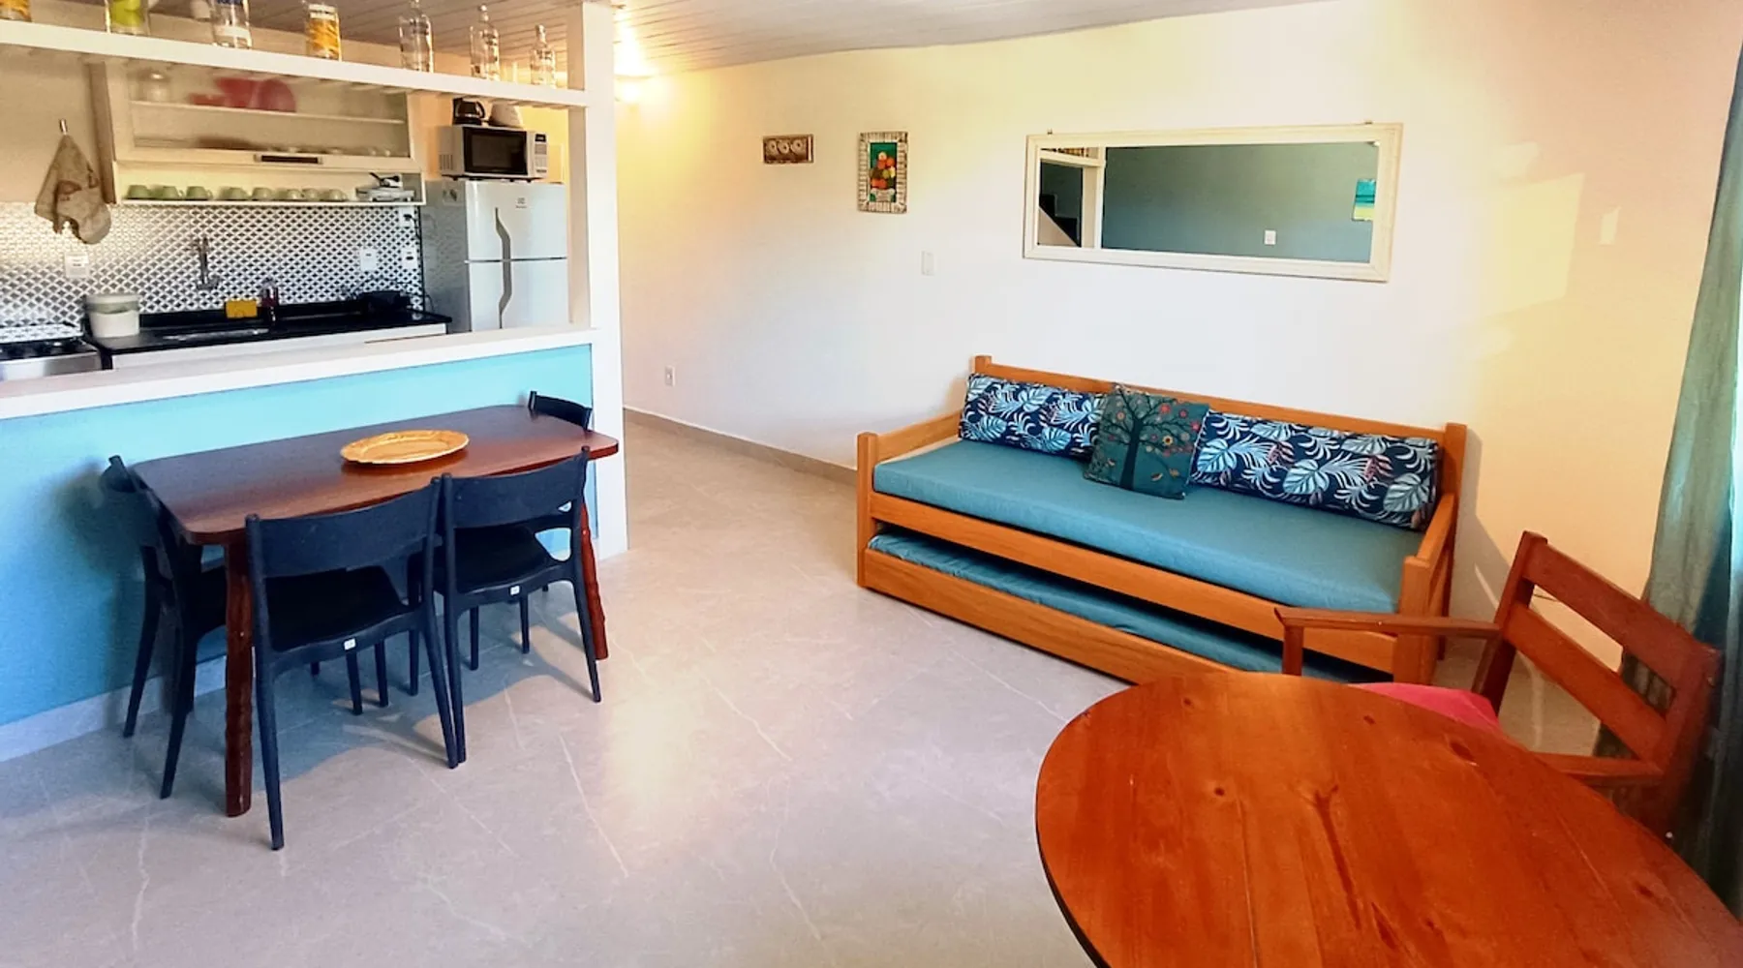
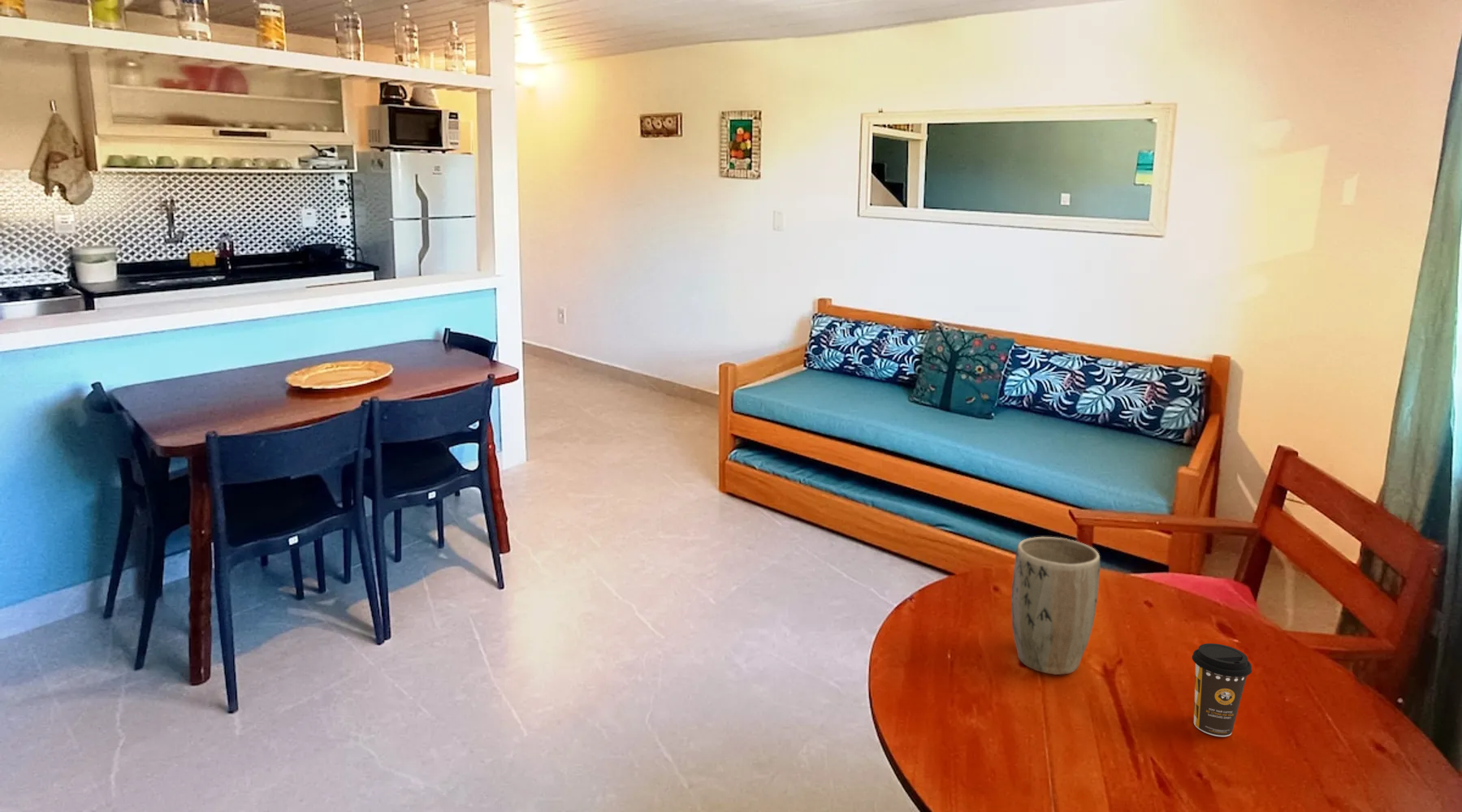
+ plant pot [1010,536,1101,676]
+ coffee cup [1192,642,1252,737]
